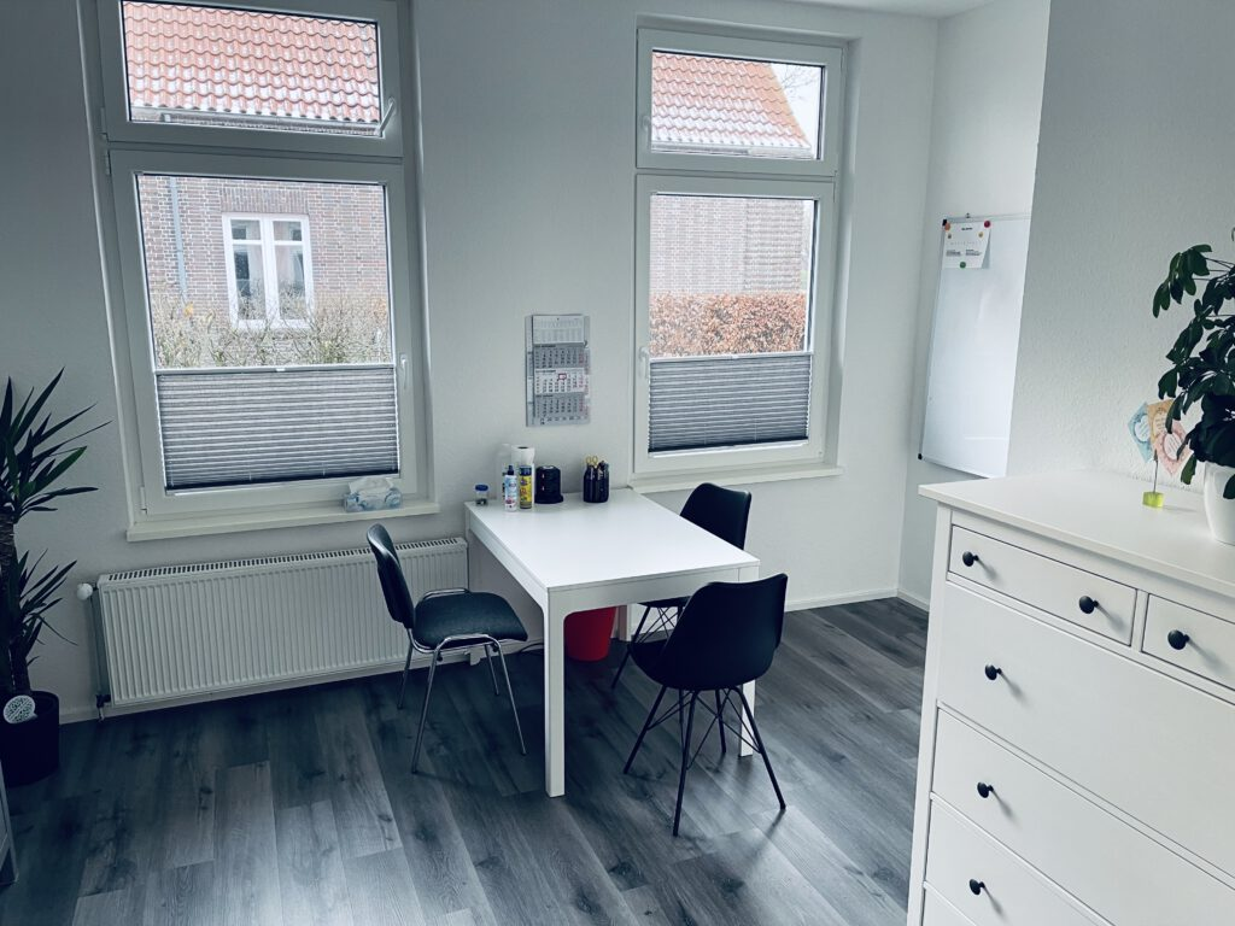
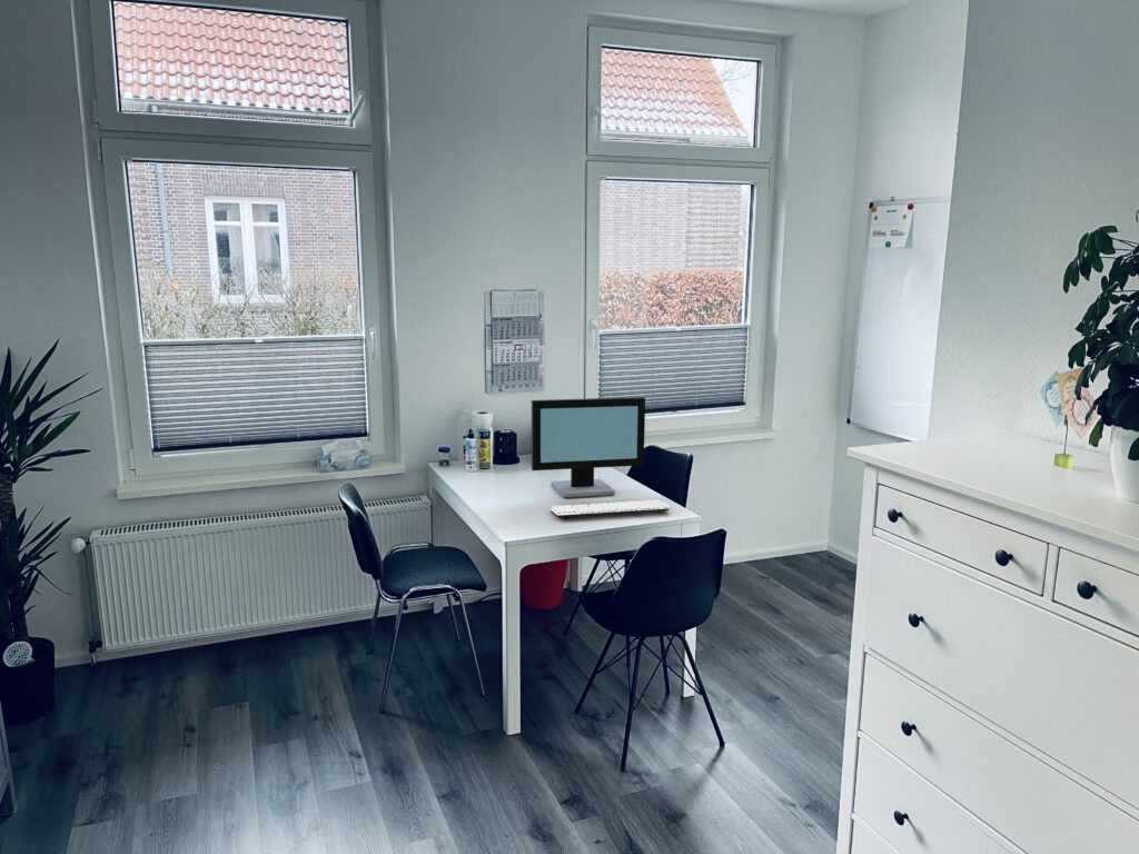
+ keyboard [549,498,671,520]
+ computer monitor [531,396,646,498]
